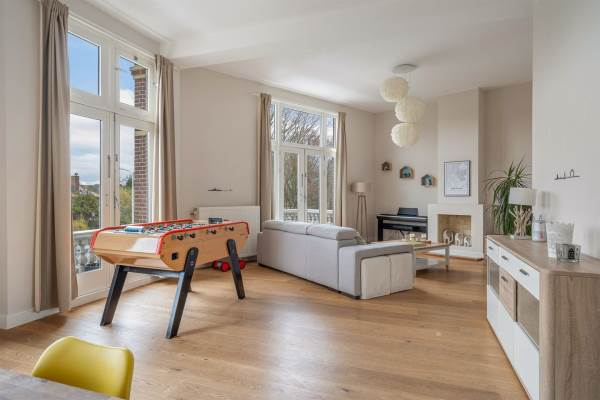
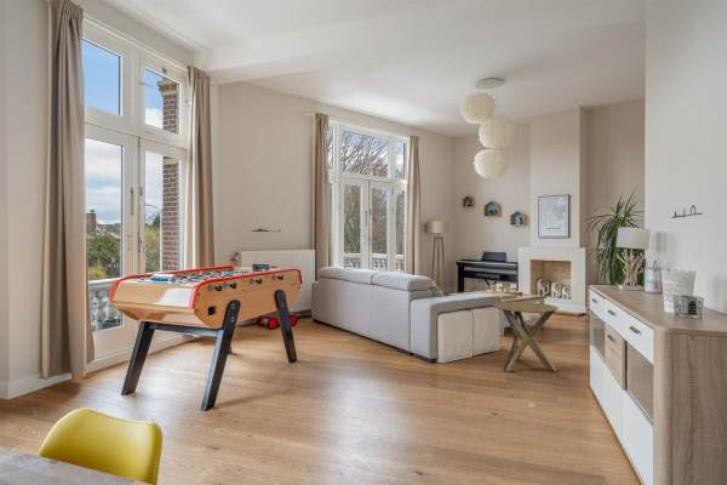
+ side table [491,301,560,372]
